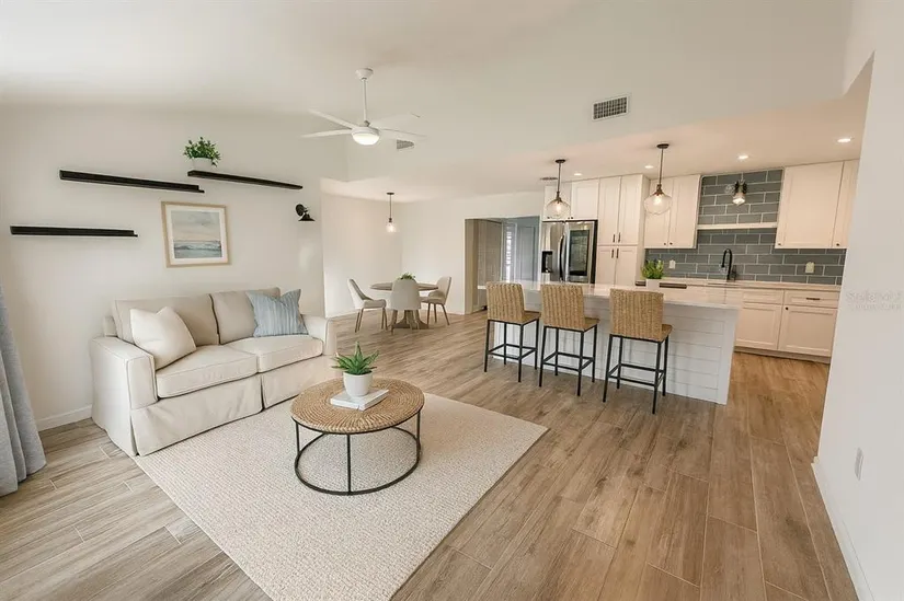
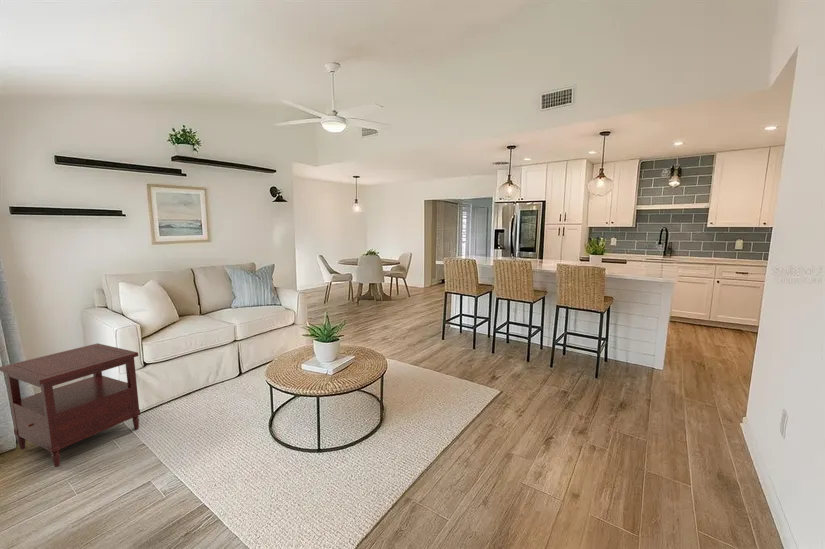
+ side table [0,342,141,468]
